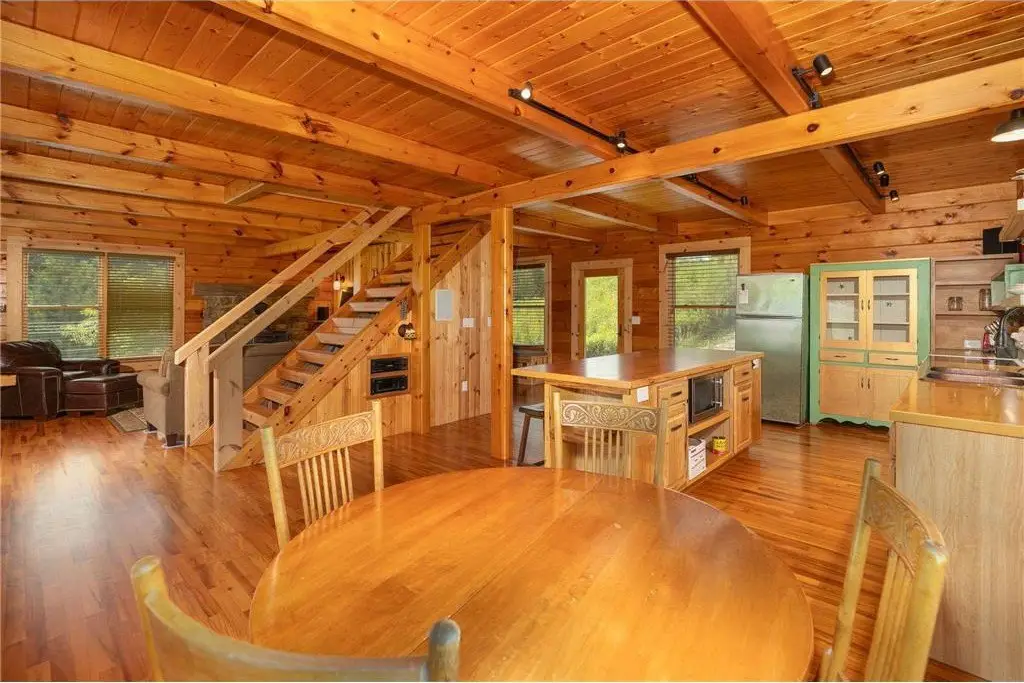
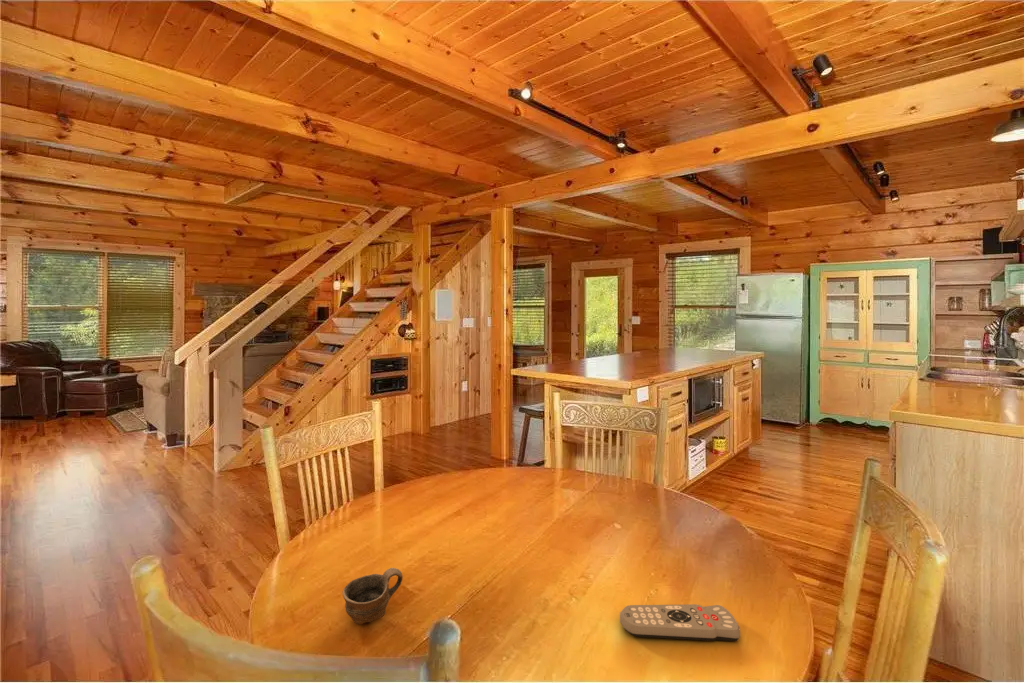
+ cup [342,567,404,625]
+ remote control [619,603,741,642]
